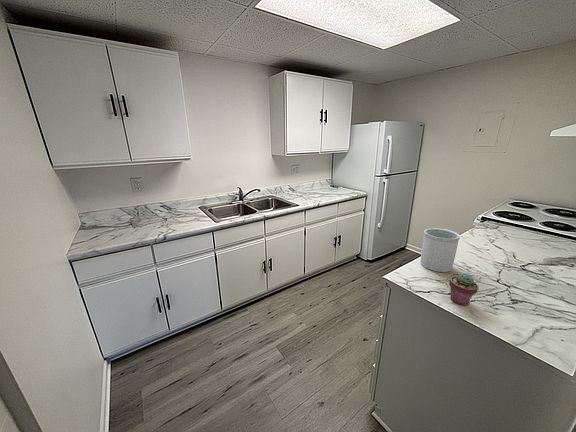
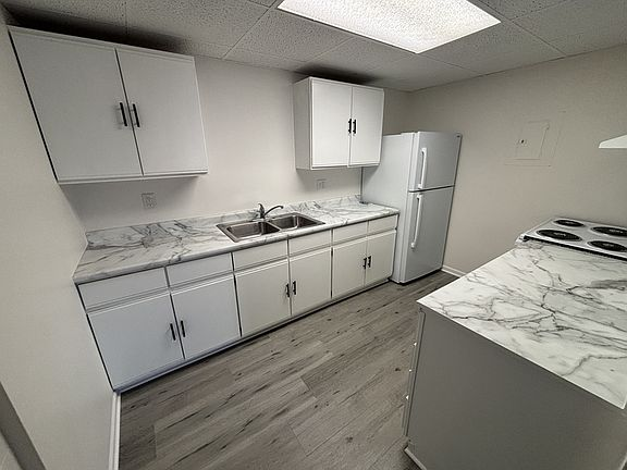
- potted succulent [448,273,479,307]
- utensil holder [419,227,461,273]
